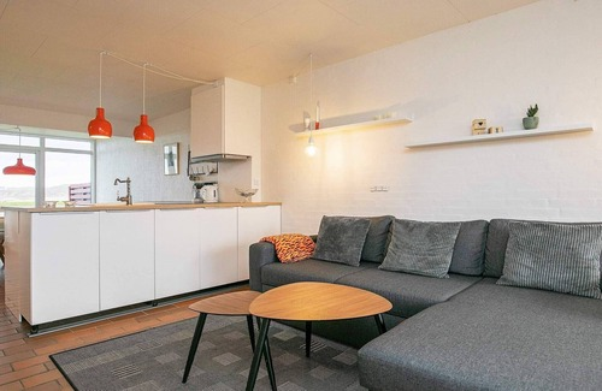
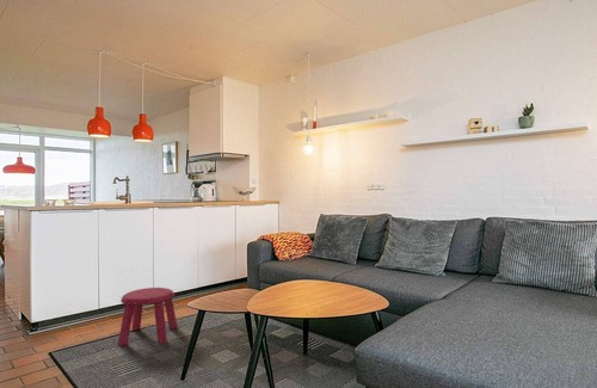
+ stool [117,287,179,347]
